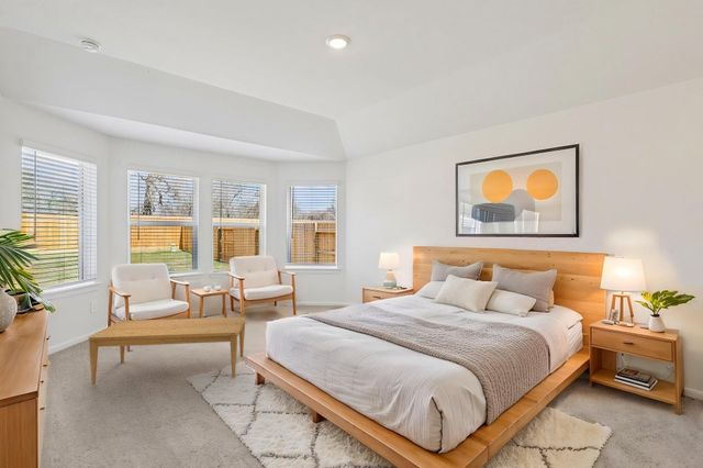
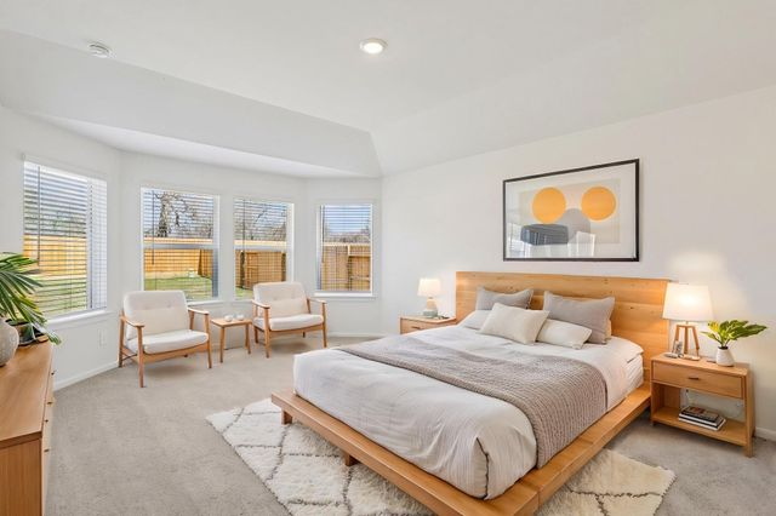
- coffee table [88,316,247,386]
